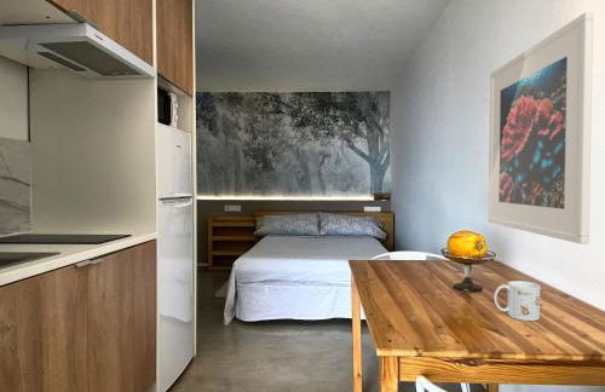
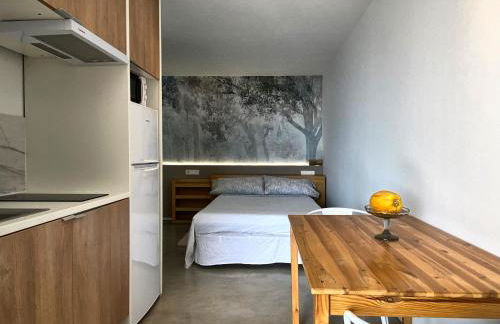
- mug [492,279,541,322]
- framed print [488,11,594,246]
